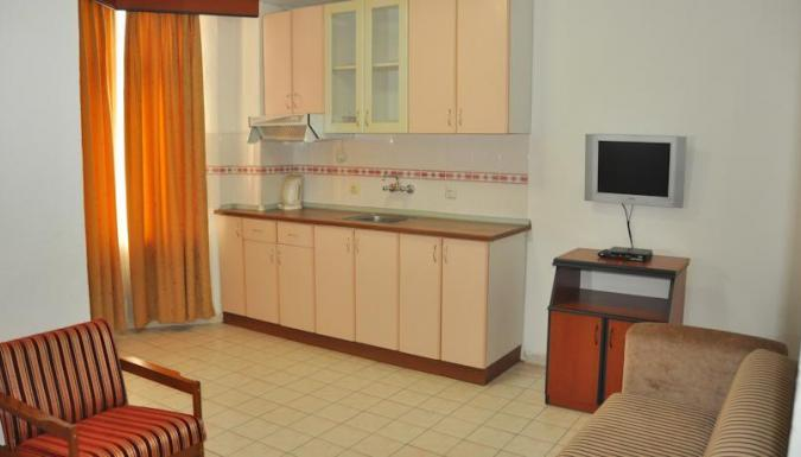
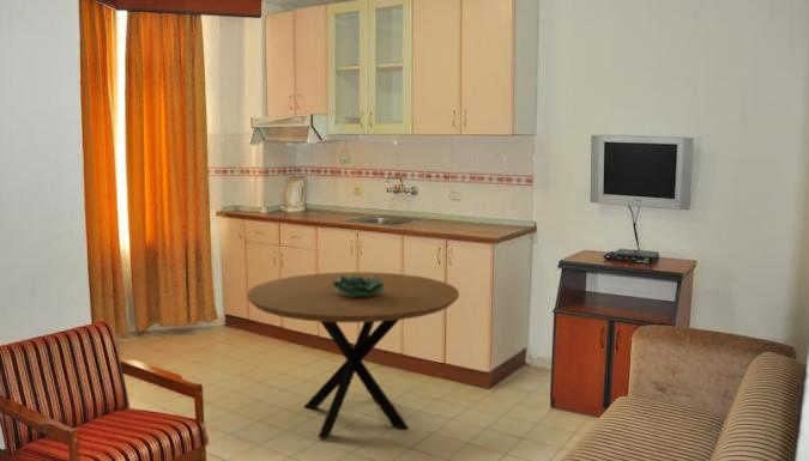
+ dining table [246,271,460,439]
+ decorative bowl [333,274,386,298]
